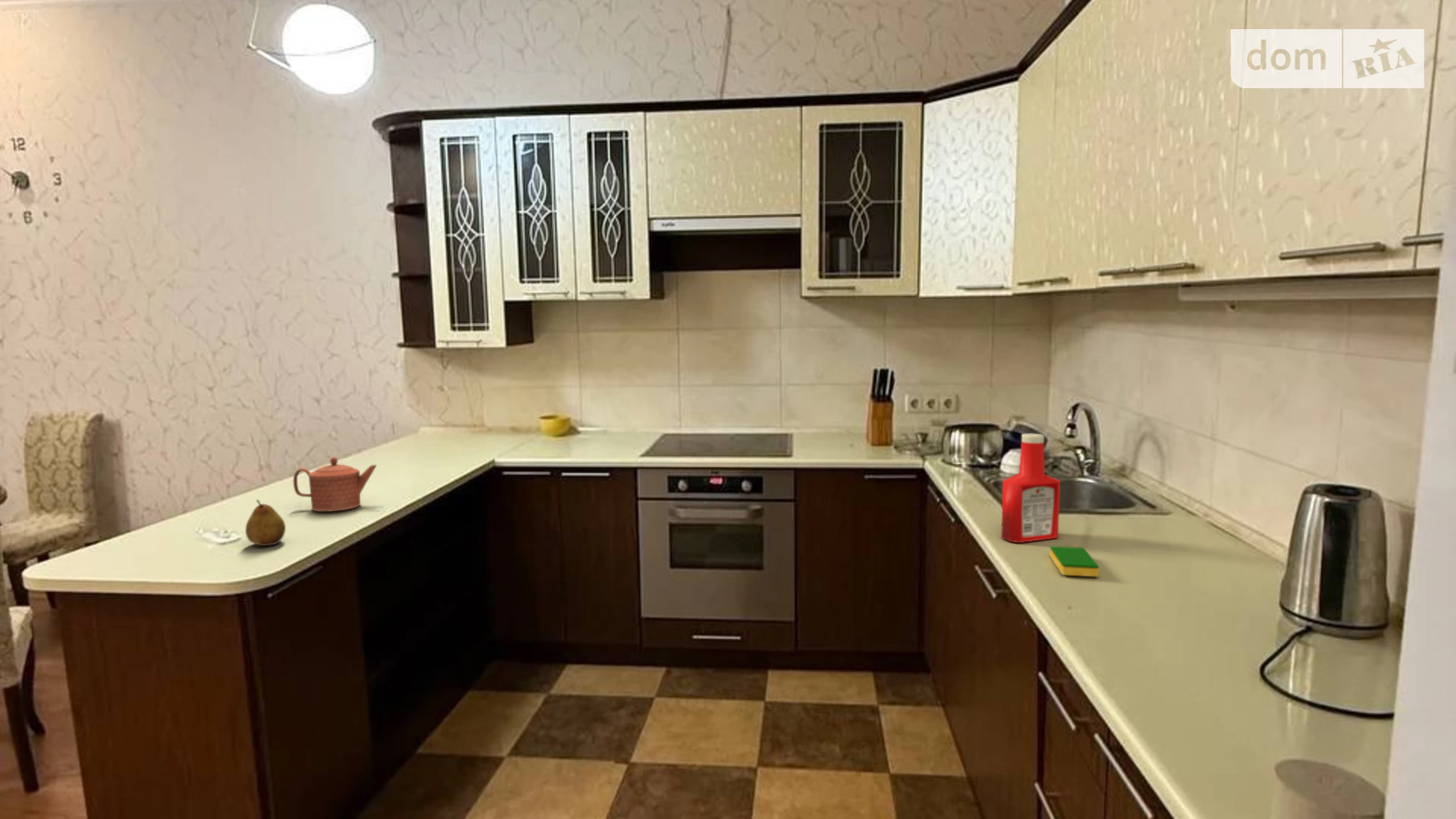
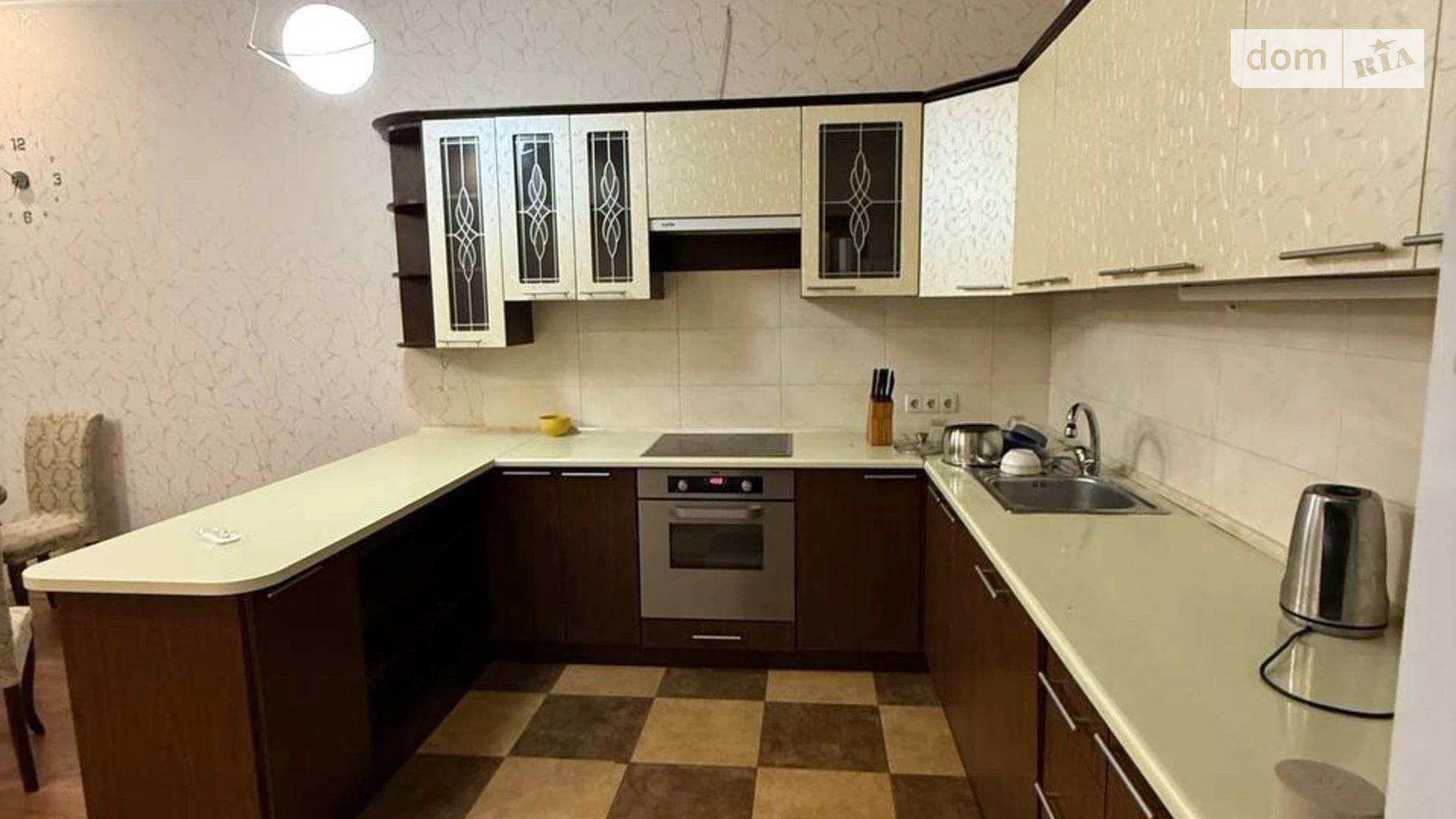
- dish sponge [1049,546,1099,577]
- fruit [245,499,286,547]
- soap bottle [1000,432,1061,543]
- teapot [293,456,378,513]
